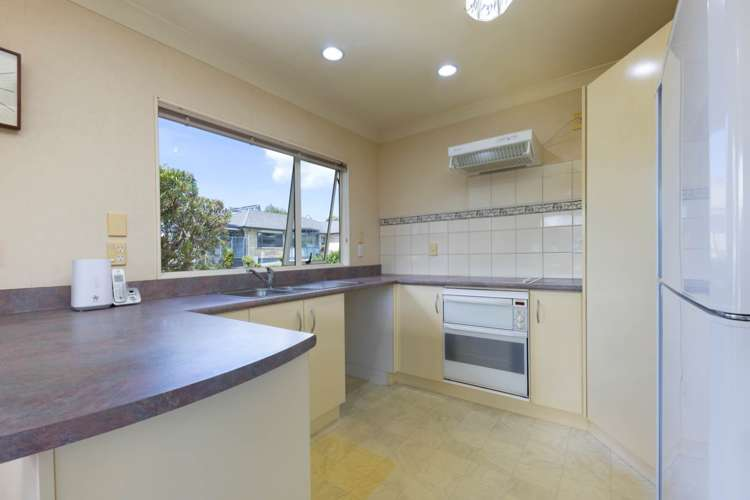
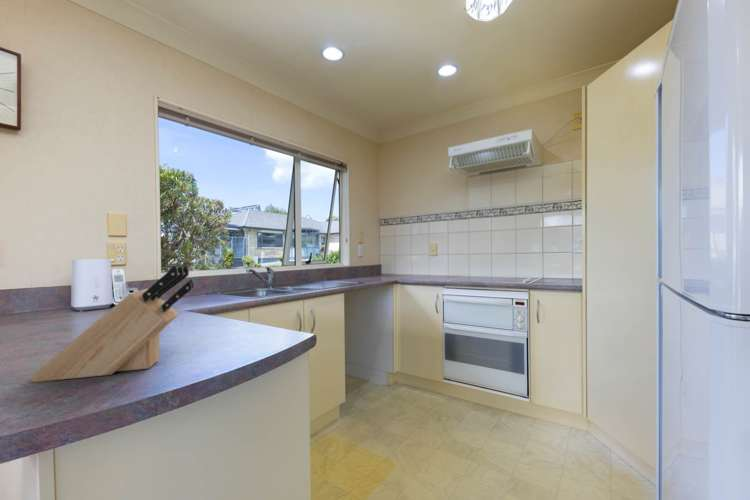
+ knife block [27,265,195,383]
